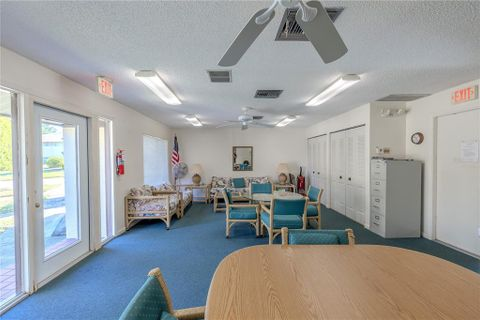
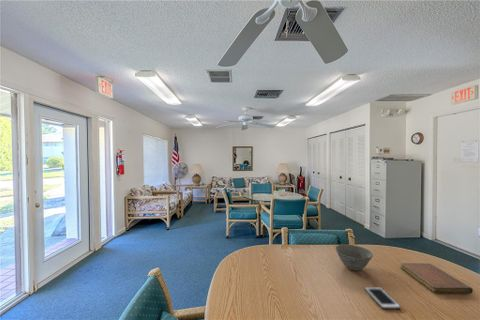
+ notebook [399,262,474,295]
+ bowl [334,243,374,272]
+ cell phone [364,286,402,310]
